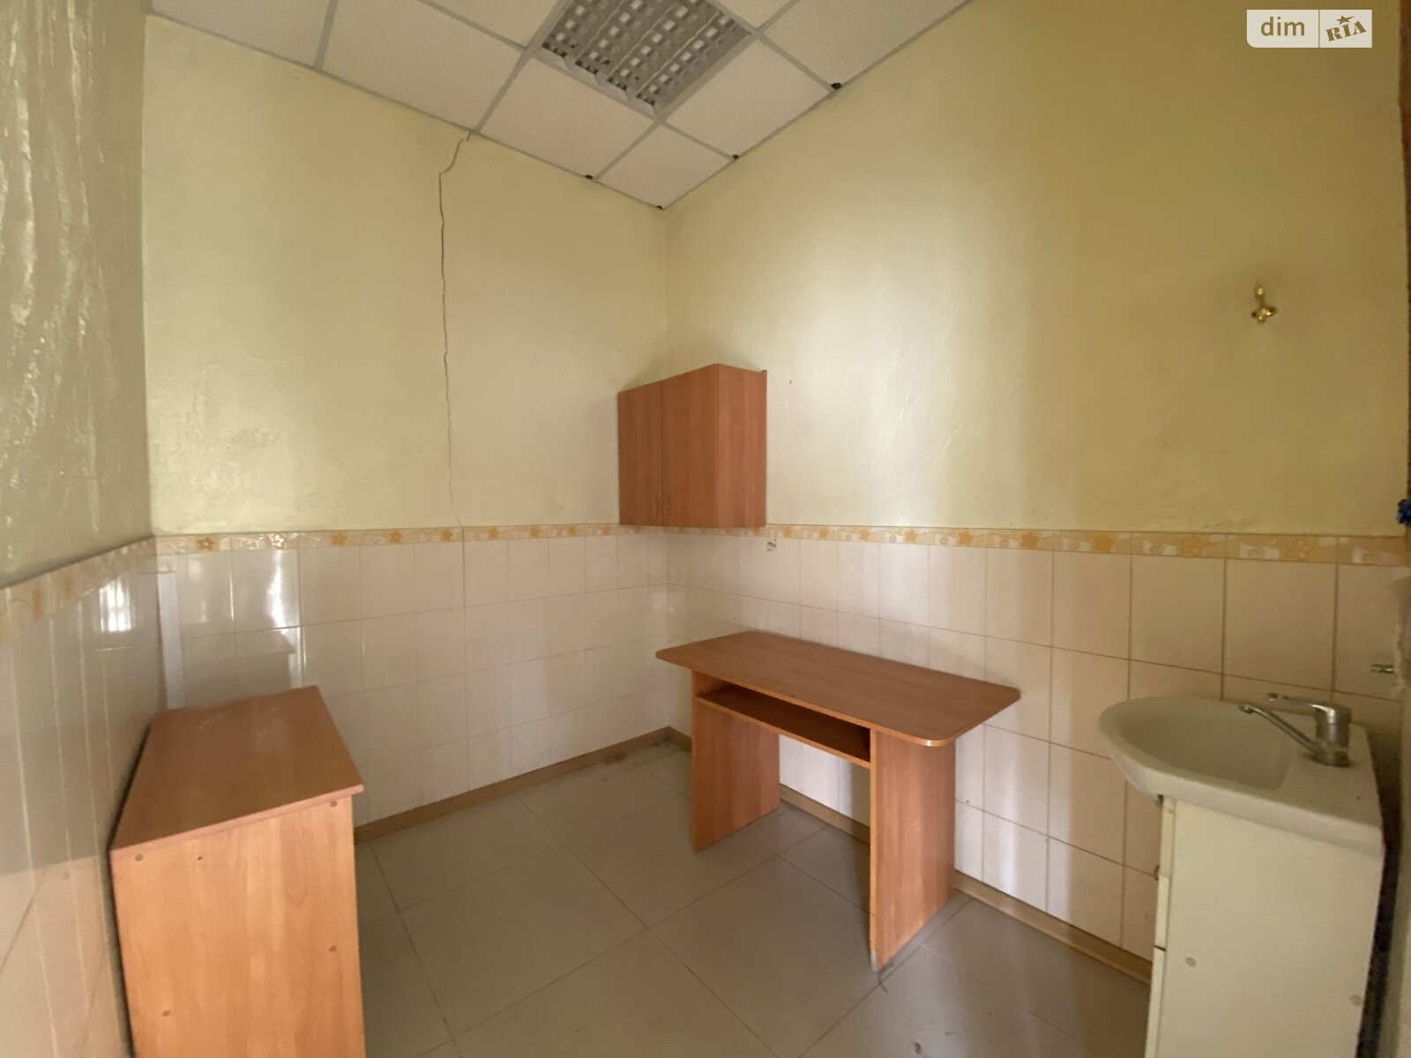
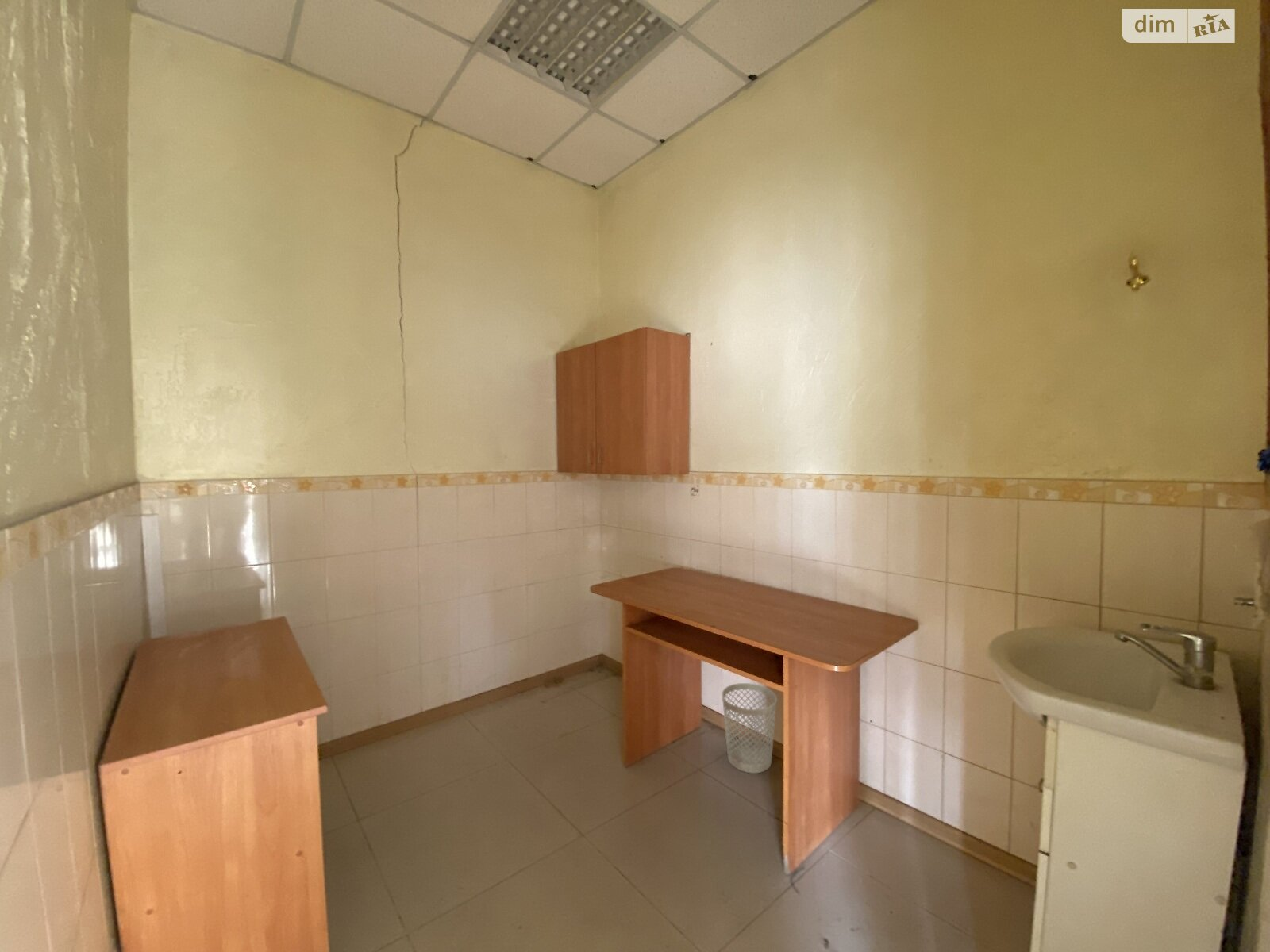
+ wastebasket [722,682,778,774]
